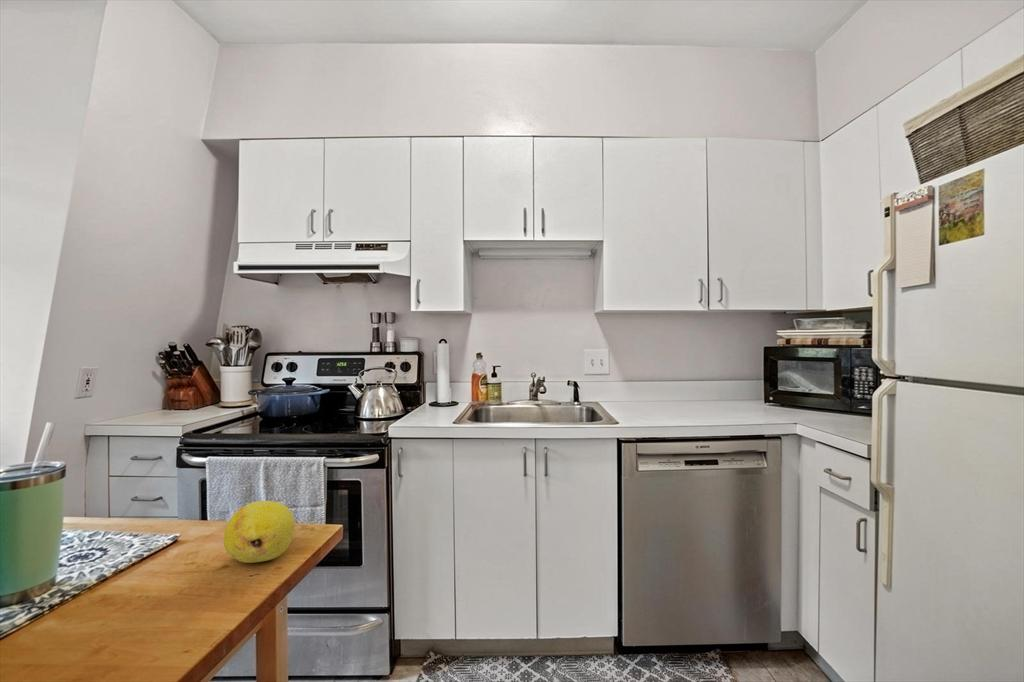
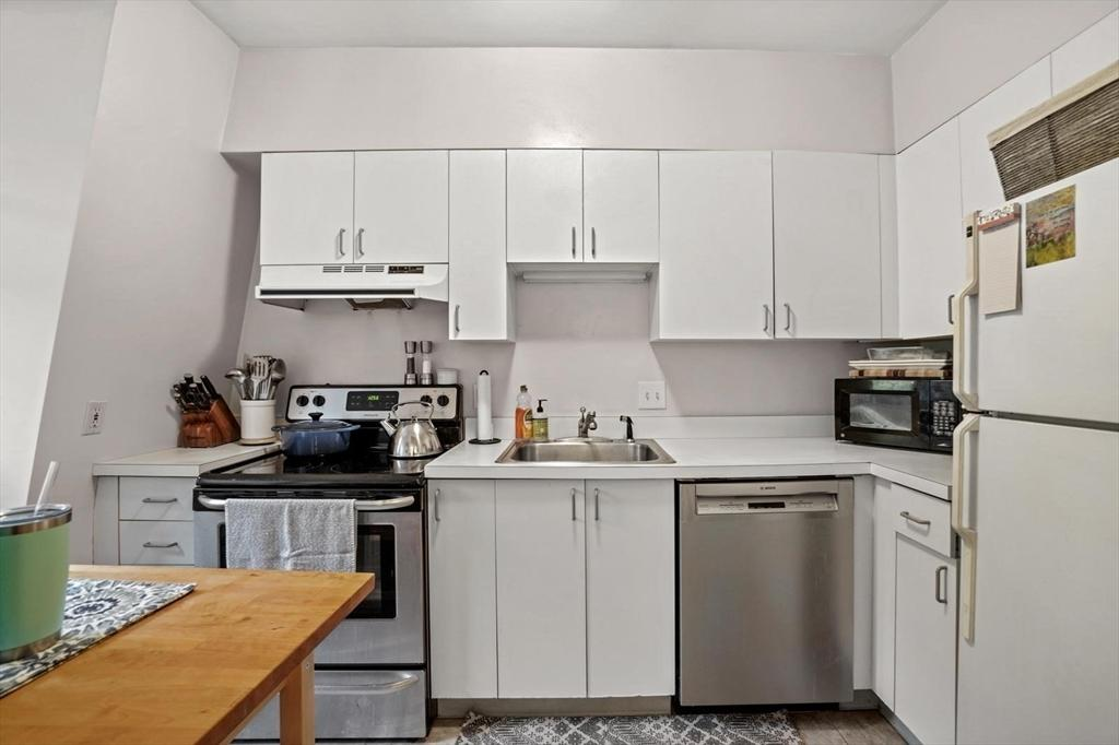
- fruit [222,500,296,564]
